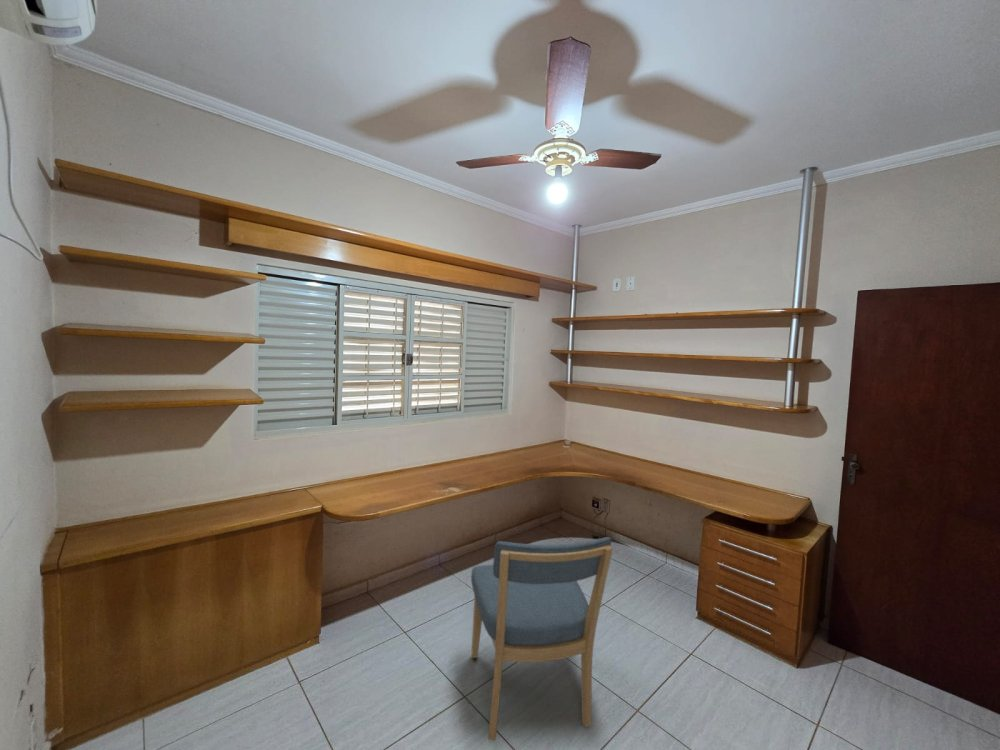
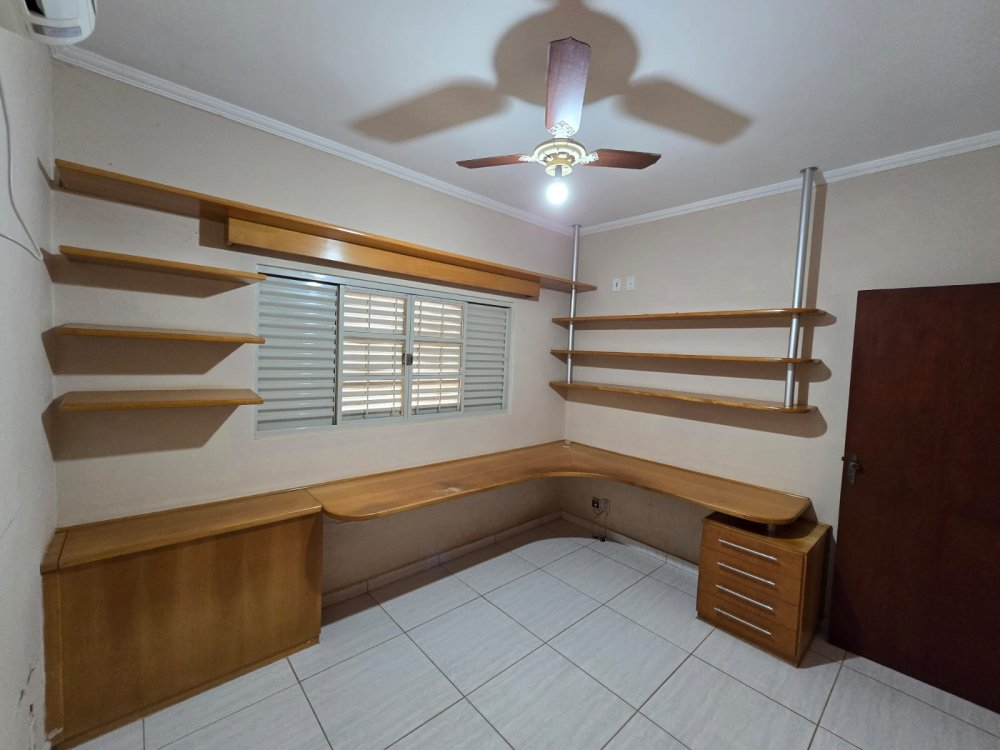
- chair [470,536,614,741]
